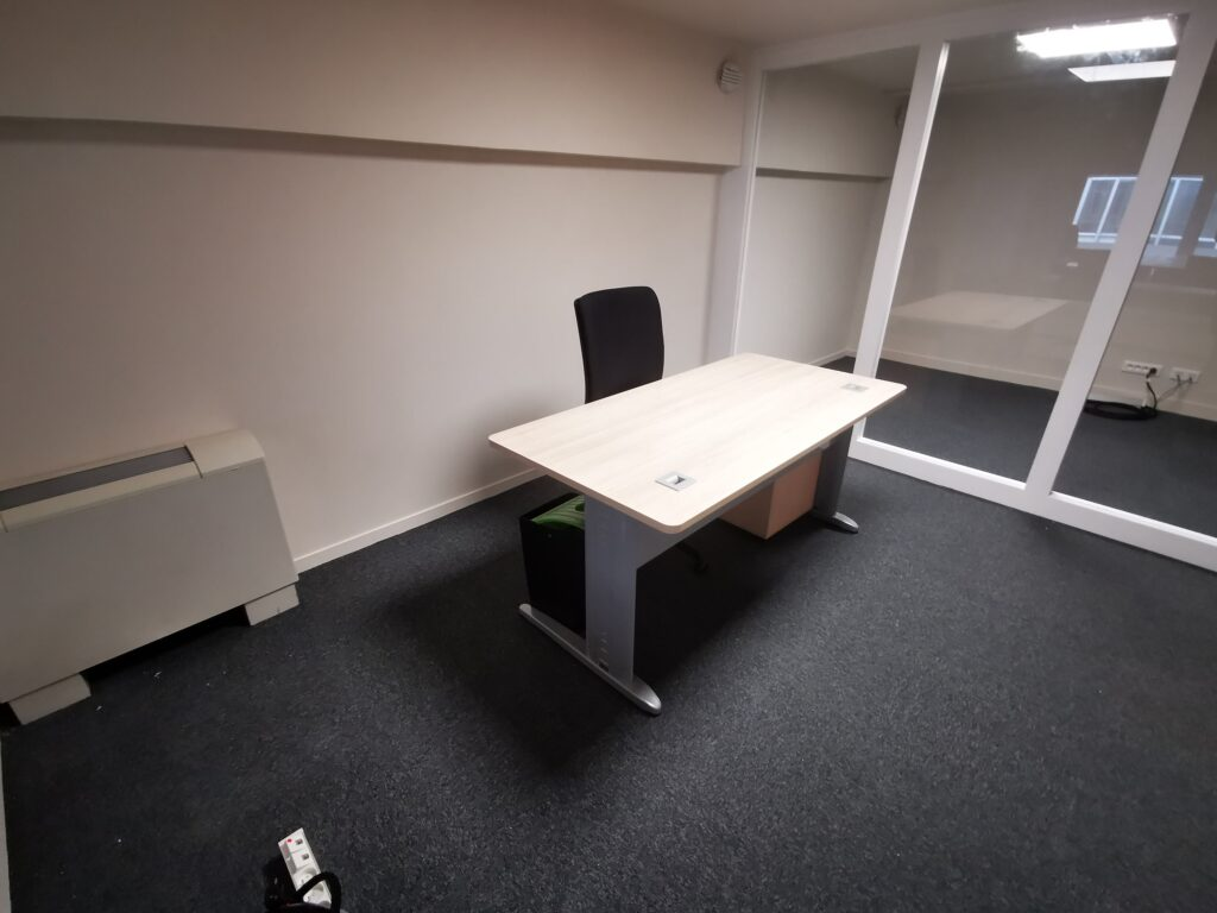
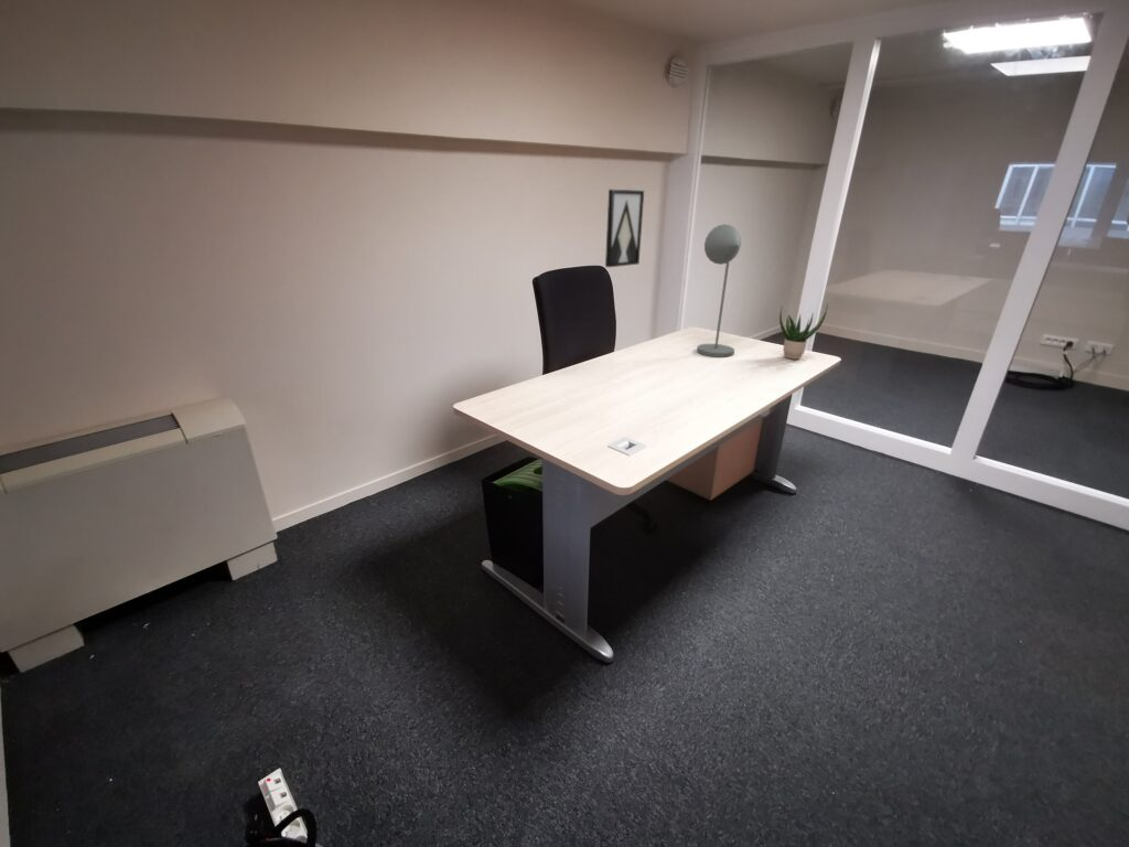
+ potted plant [778,302,829,361]
+ wall art [604,189,645,268]
+ desk lamp [696,223,742,358]
